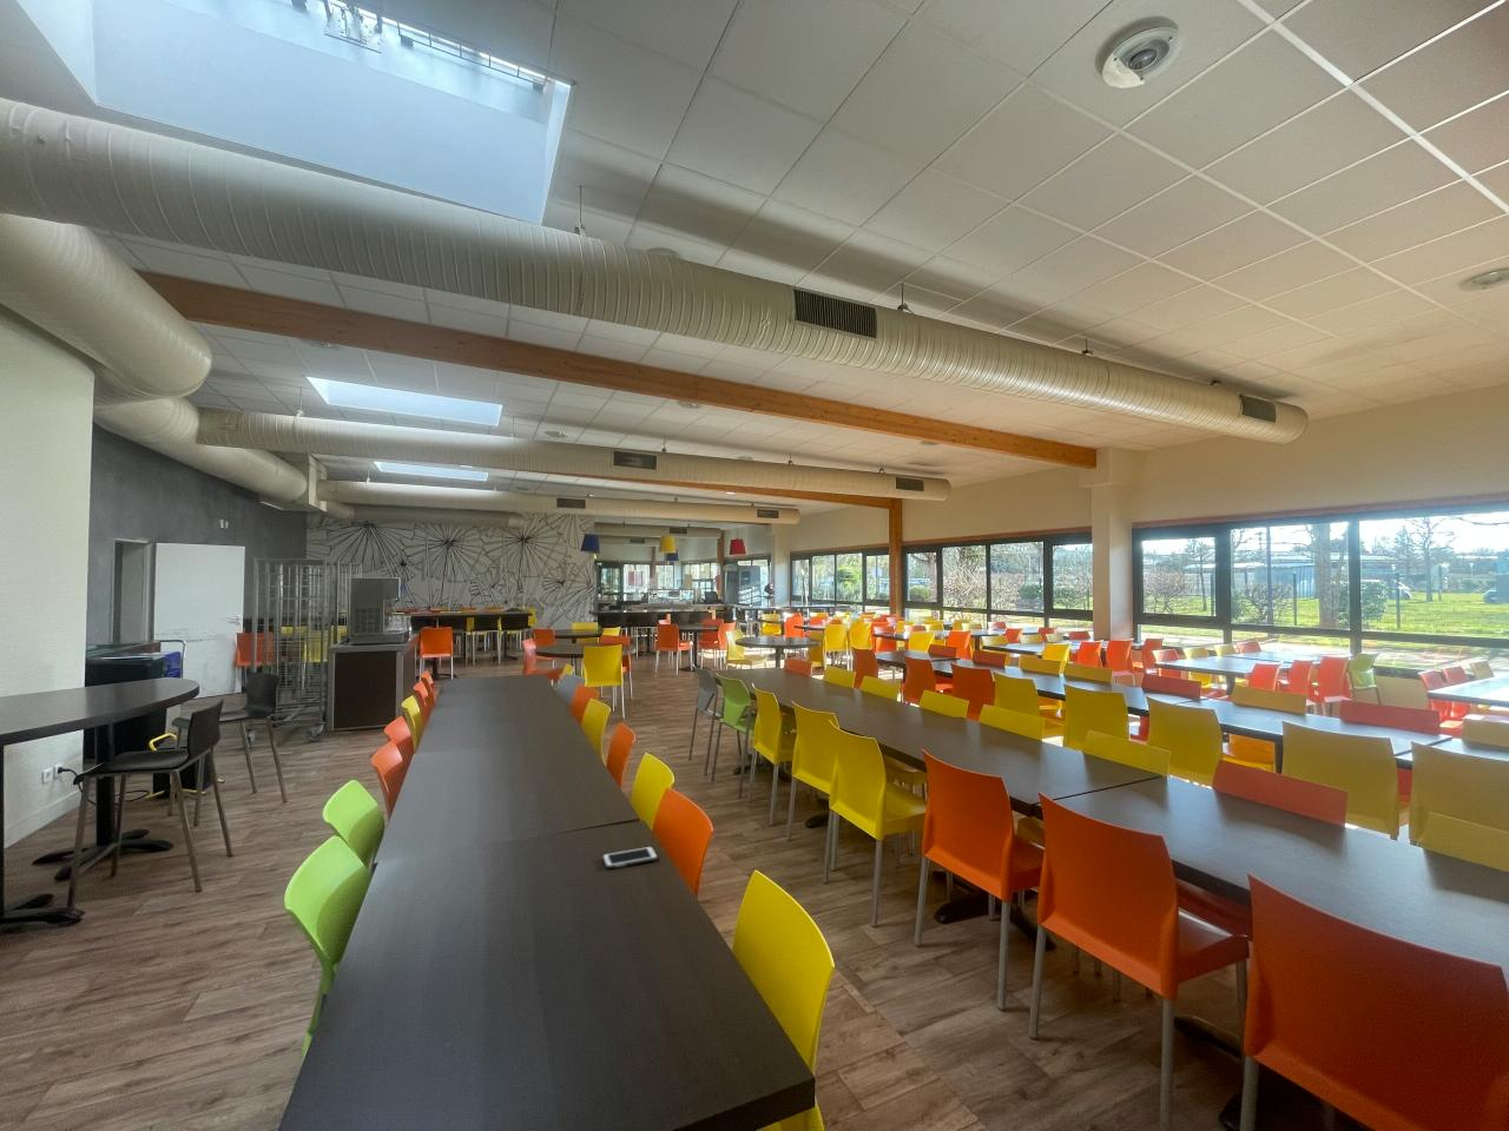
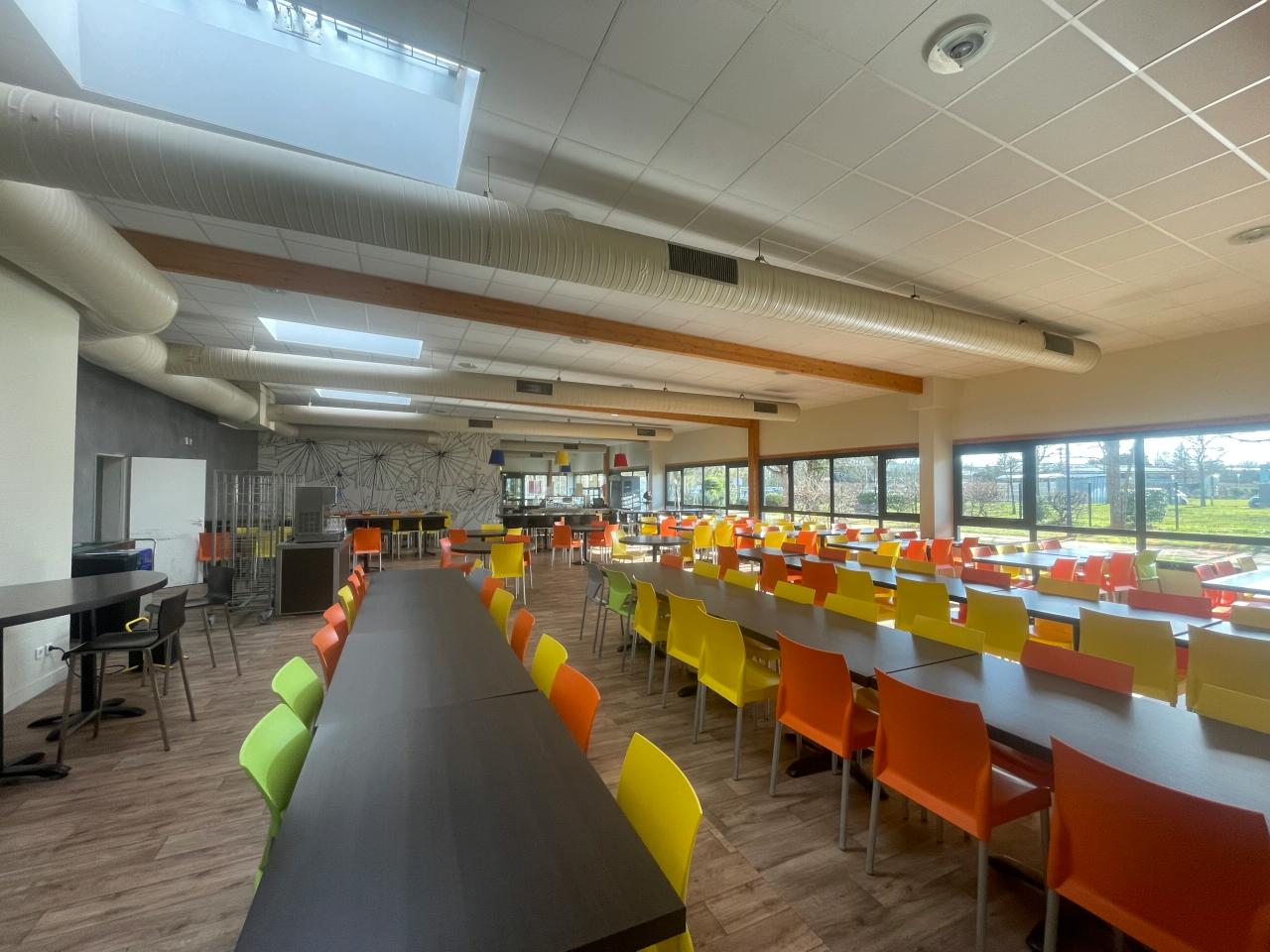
- cell phone [601,846,659,870]
